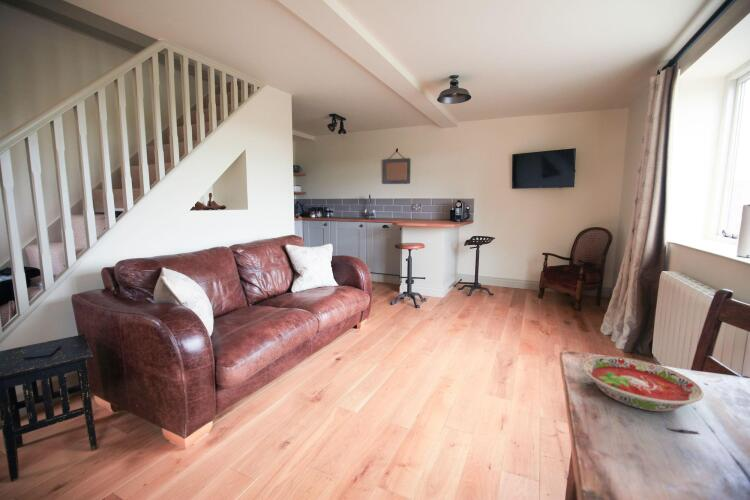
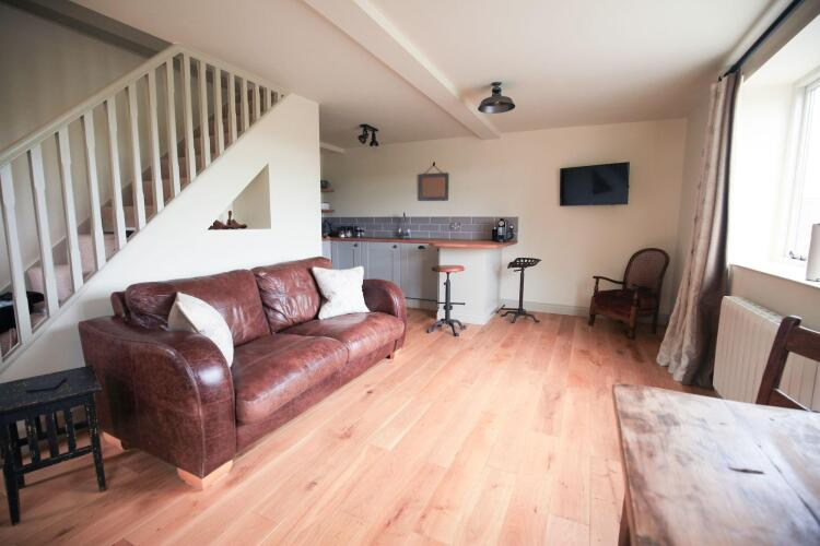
- bowl [580,355,704,412]
